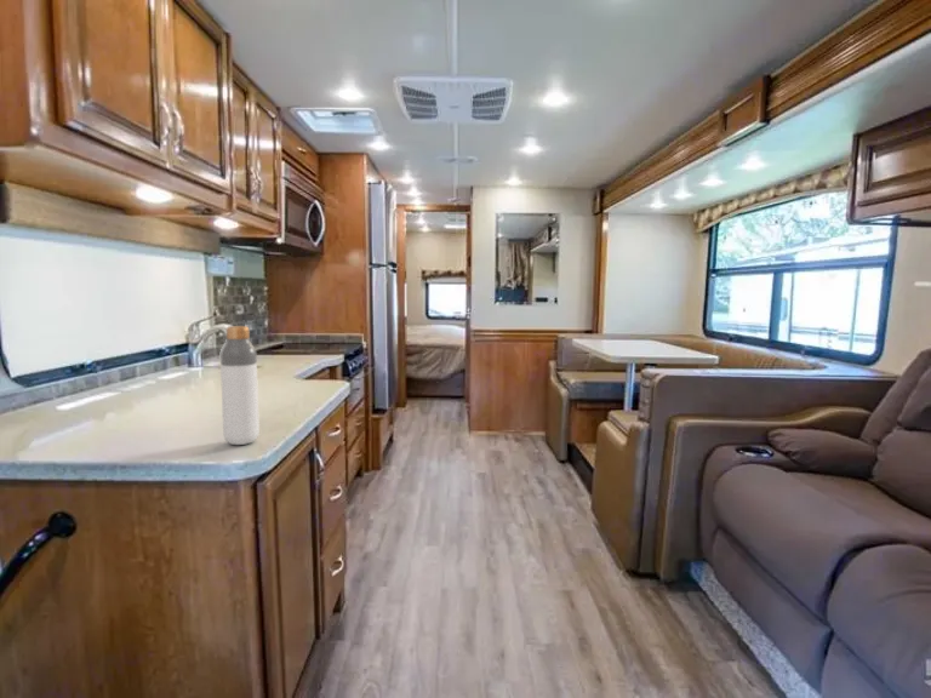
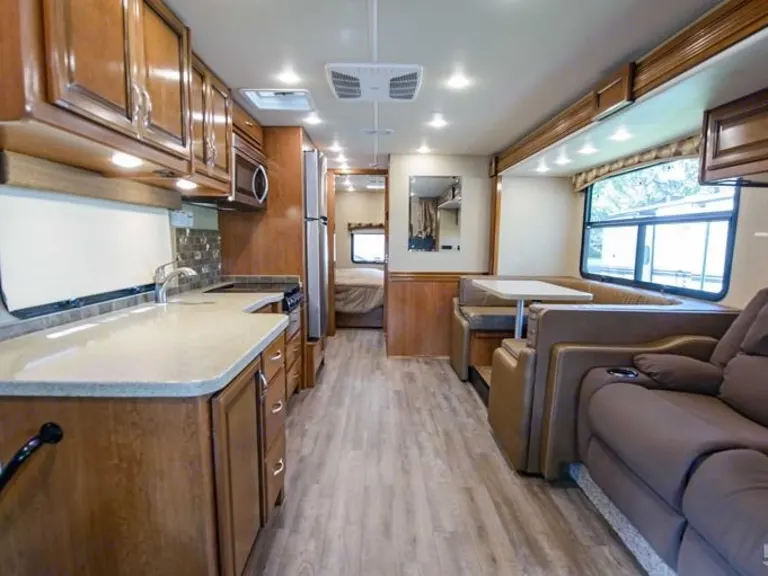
- bottle [219,325,261,446]
